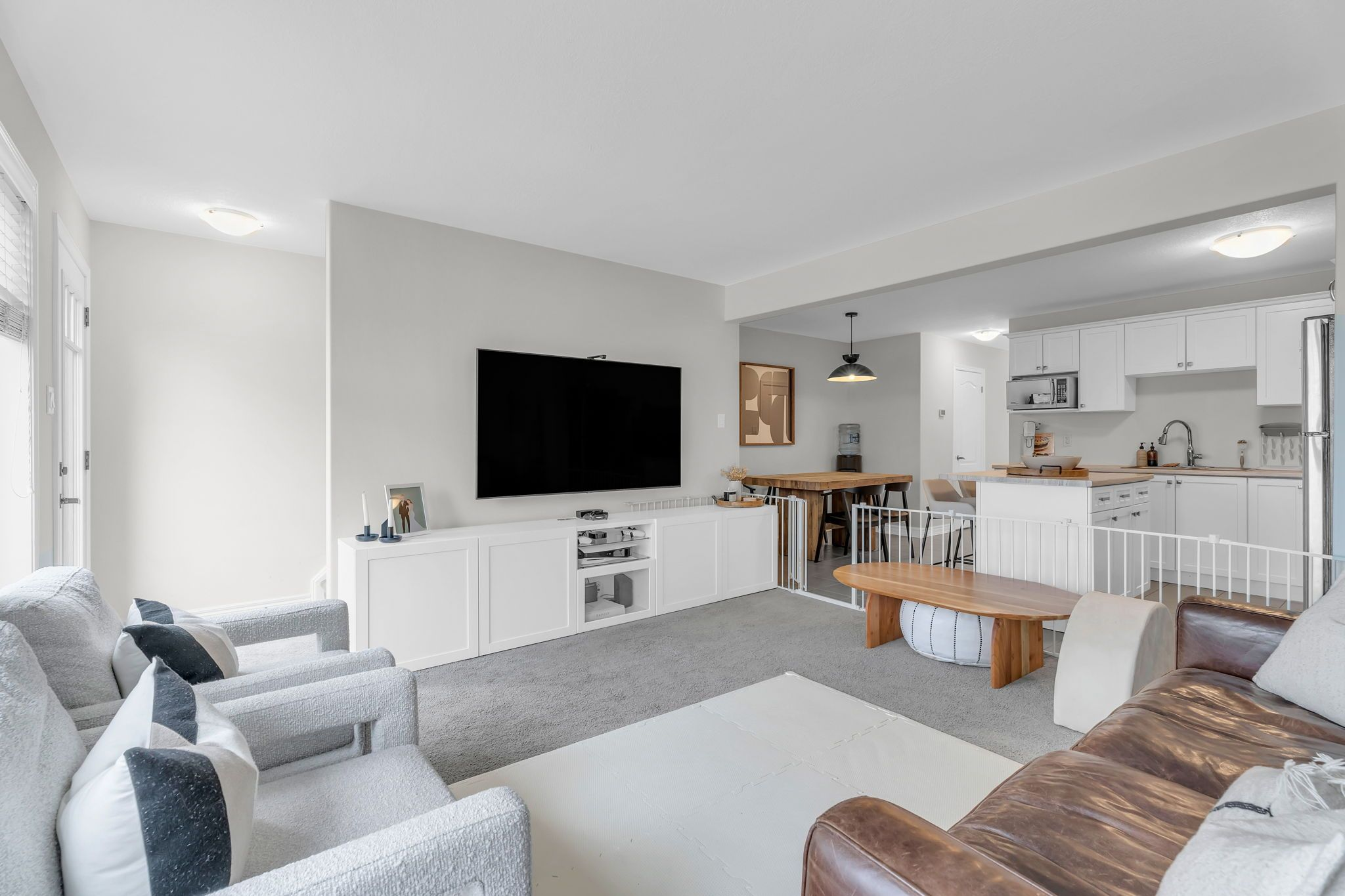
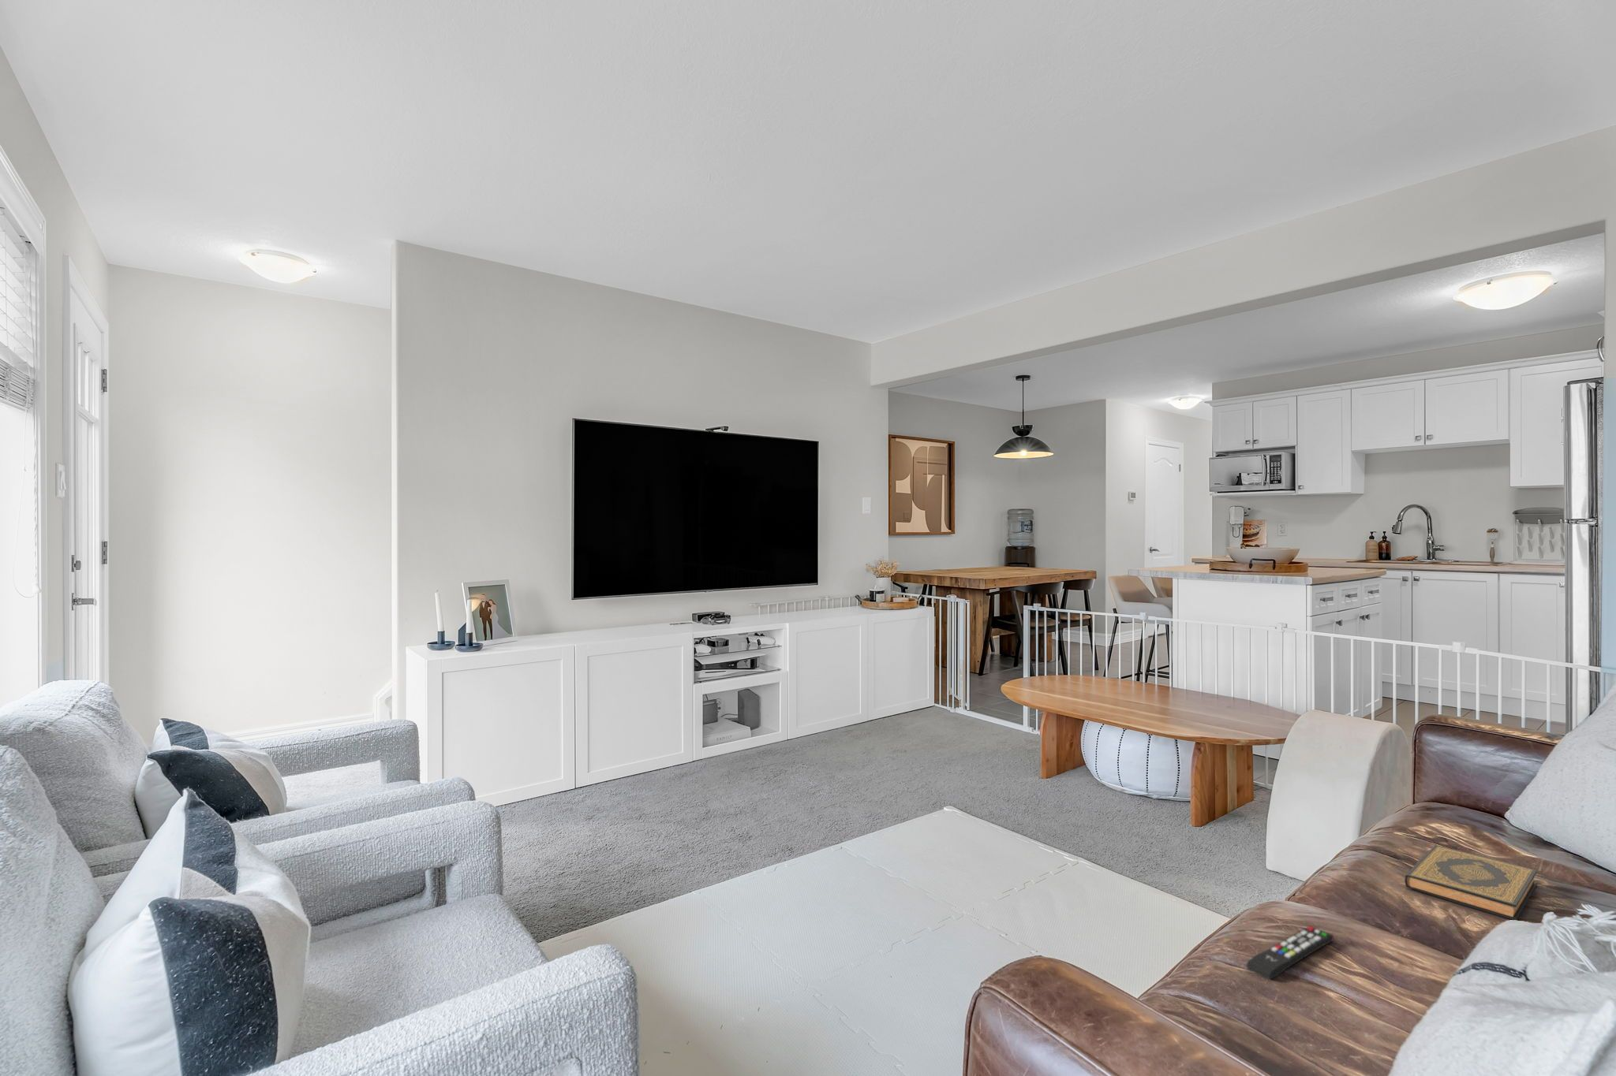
+ hardback book [1403,844,1538,921]
+ remote control [1246,925,1335,981]
